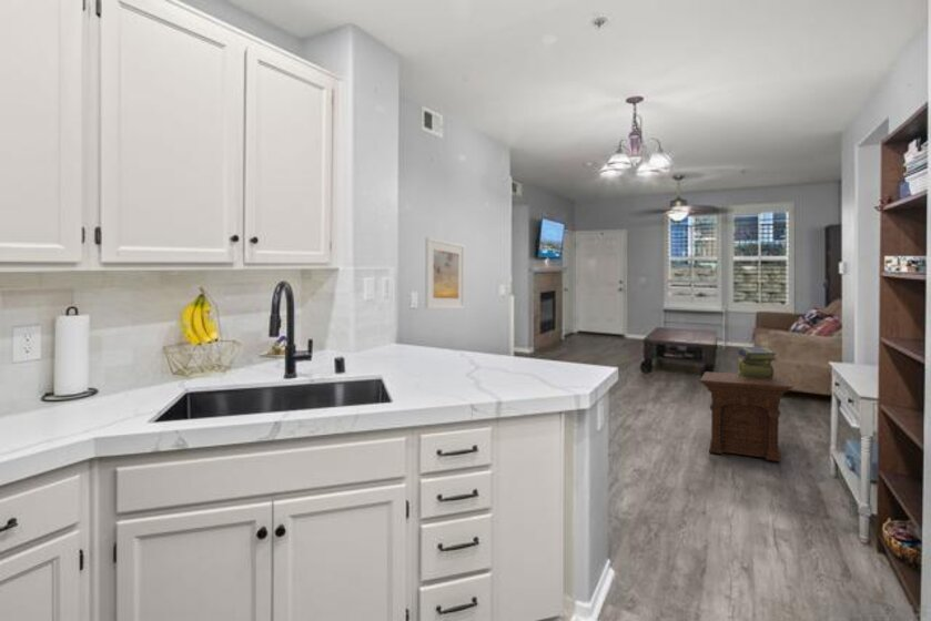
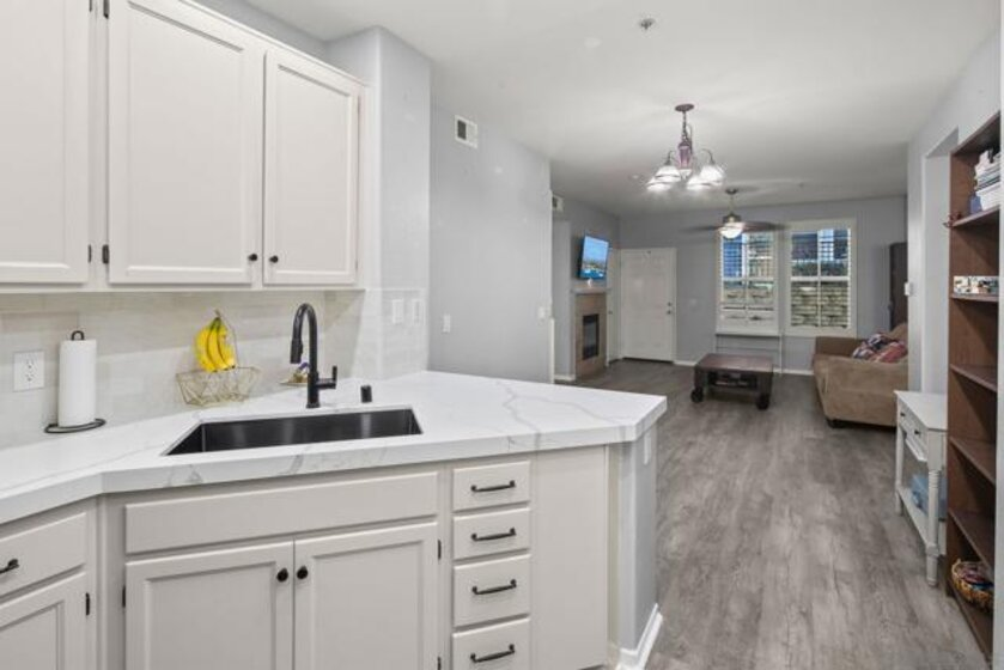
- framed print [424,236,466,310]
- side table [699,370,793,462]
- stack of books [737,346,778,379]
